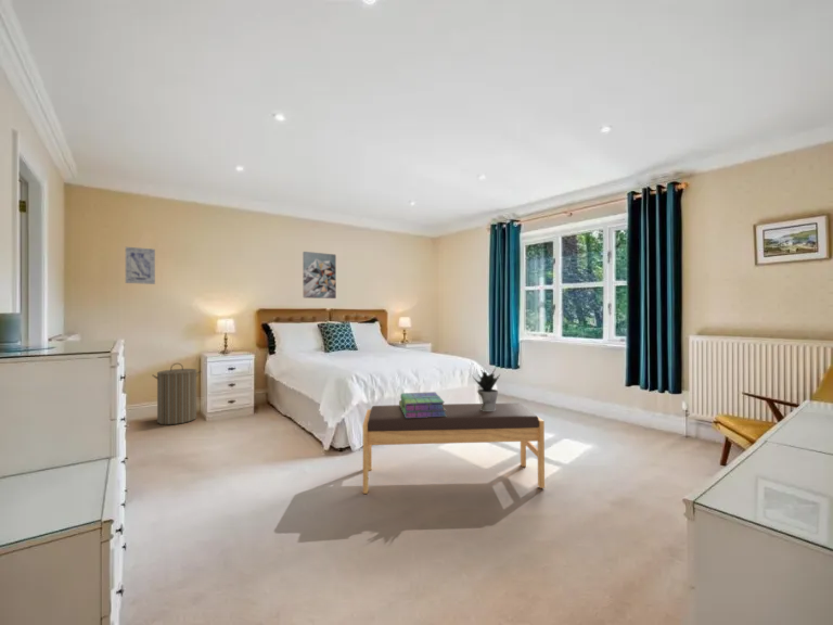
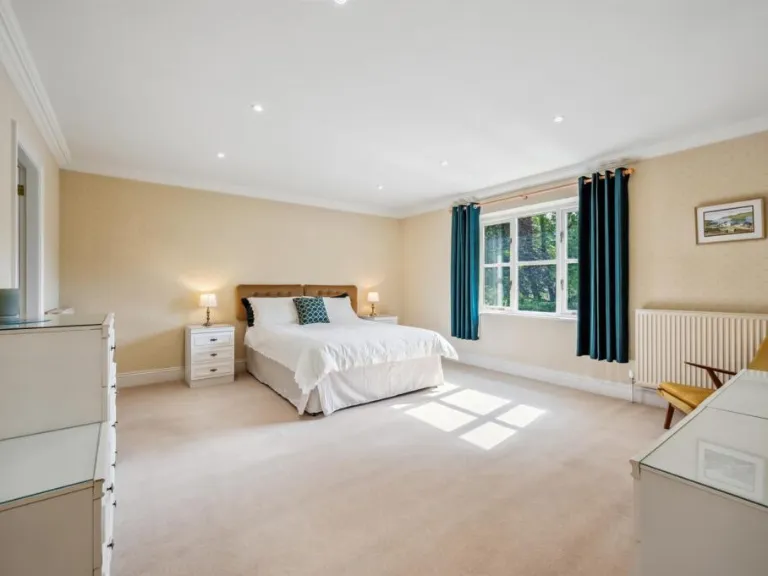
- wall art [125,246,156,285]
- laundry hamper [152,362,203,425]
- stack of books [398,392,447,418]
- wall art [302,251,337,299]
- potted plant [471,367,501,411]
- bench [361,403,546,495]
